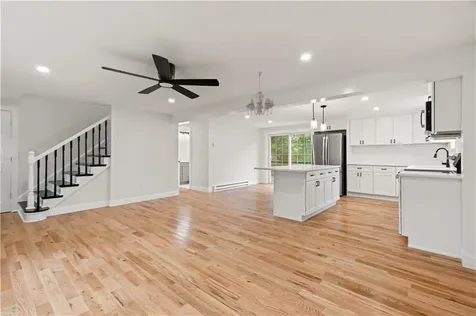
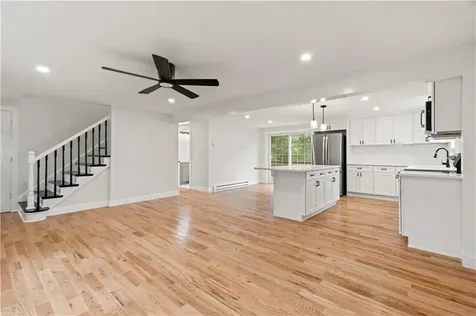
- chandelier [244,71,275,117]
